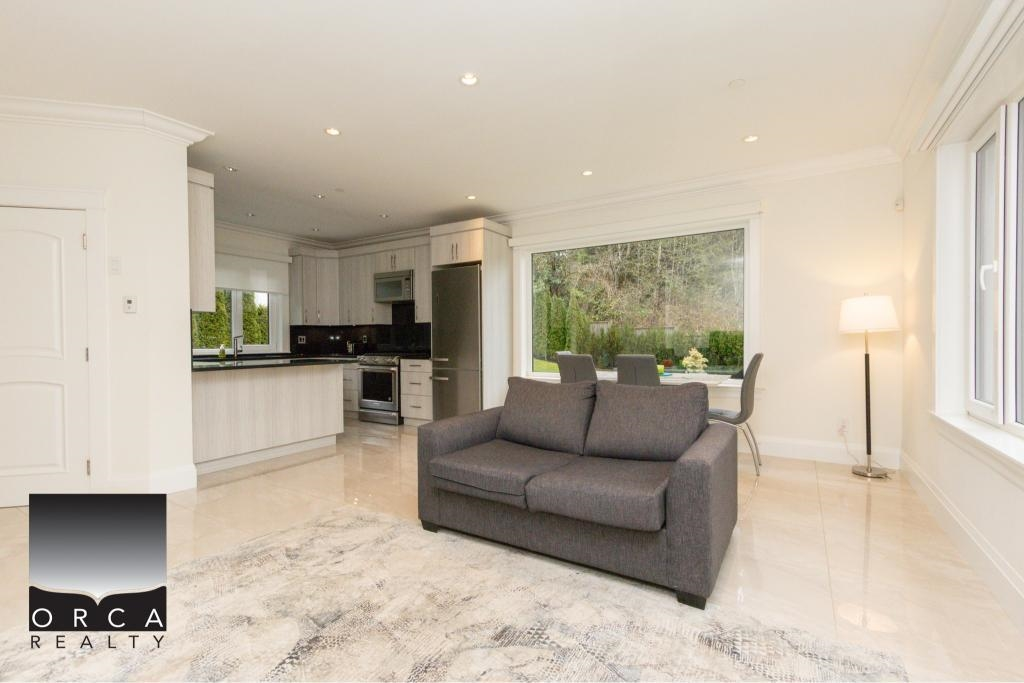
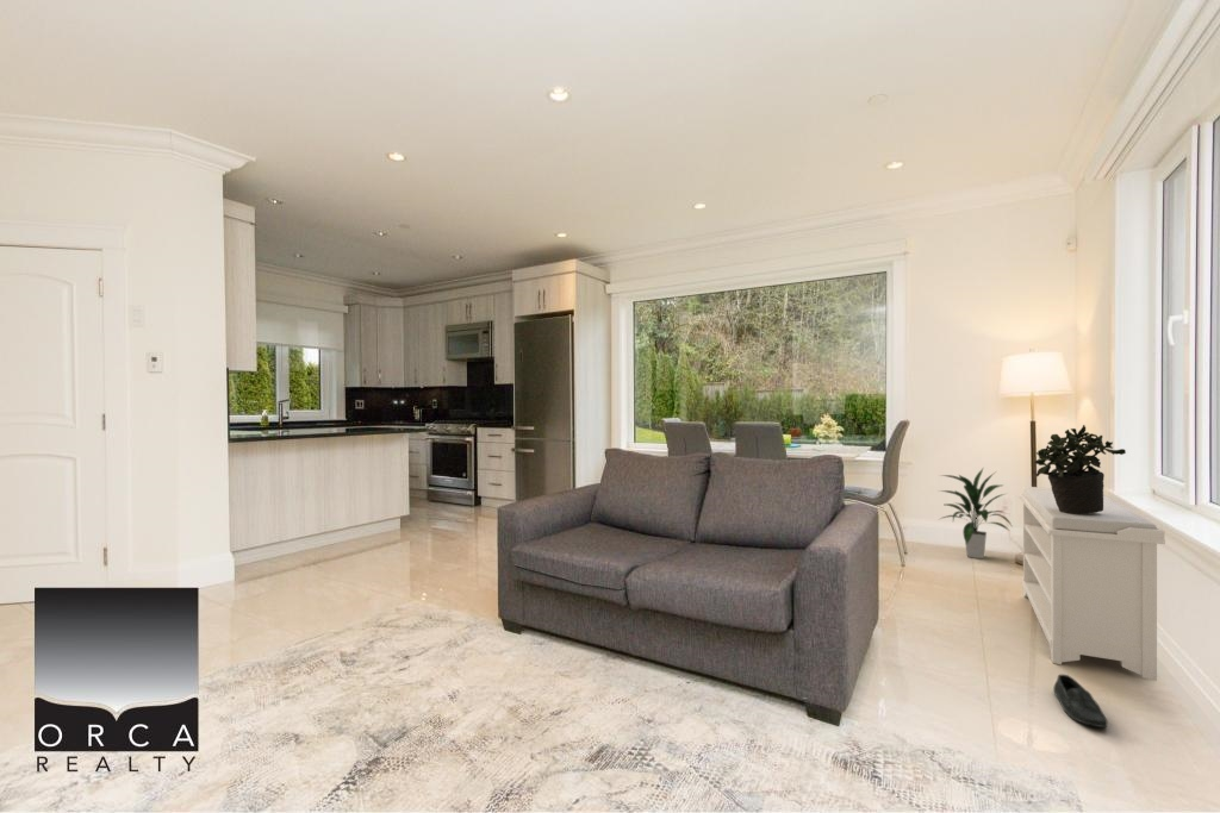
+ potted plant [1033,424,1127,513]
+ bench [1017,486,1166,682]
+ indoor plant [938,465,1014,559]
+ shoe [1052,674,1109,728]
